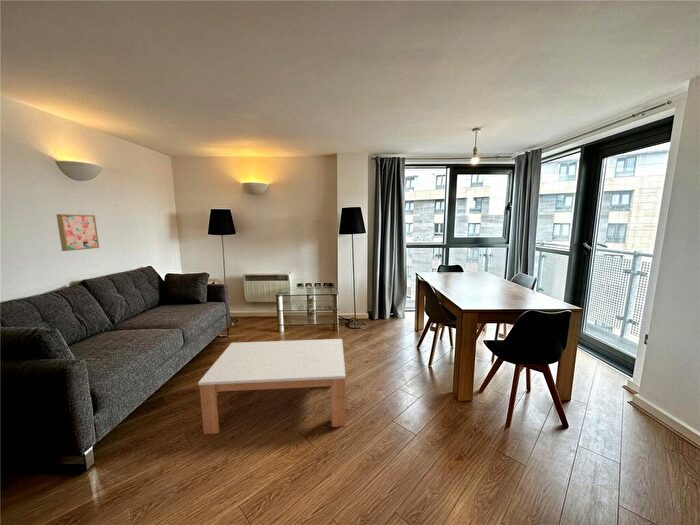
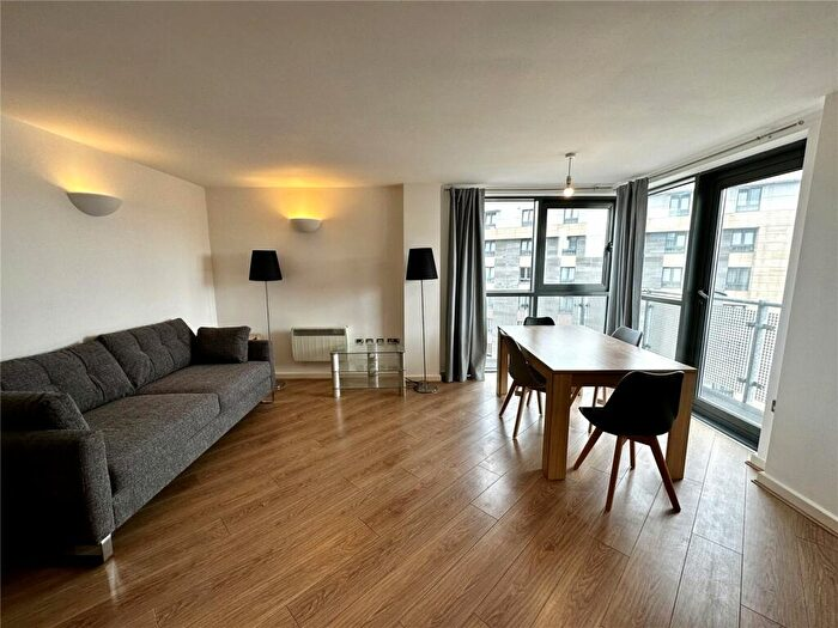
- wall art [55,213,100,252]
- coffee table [197,338,347,435]
